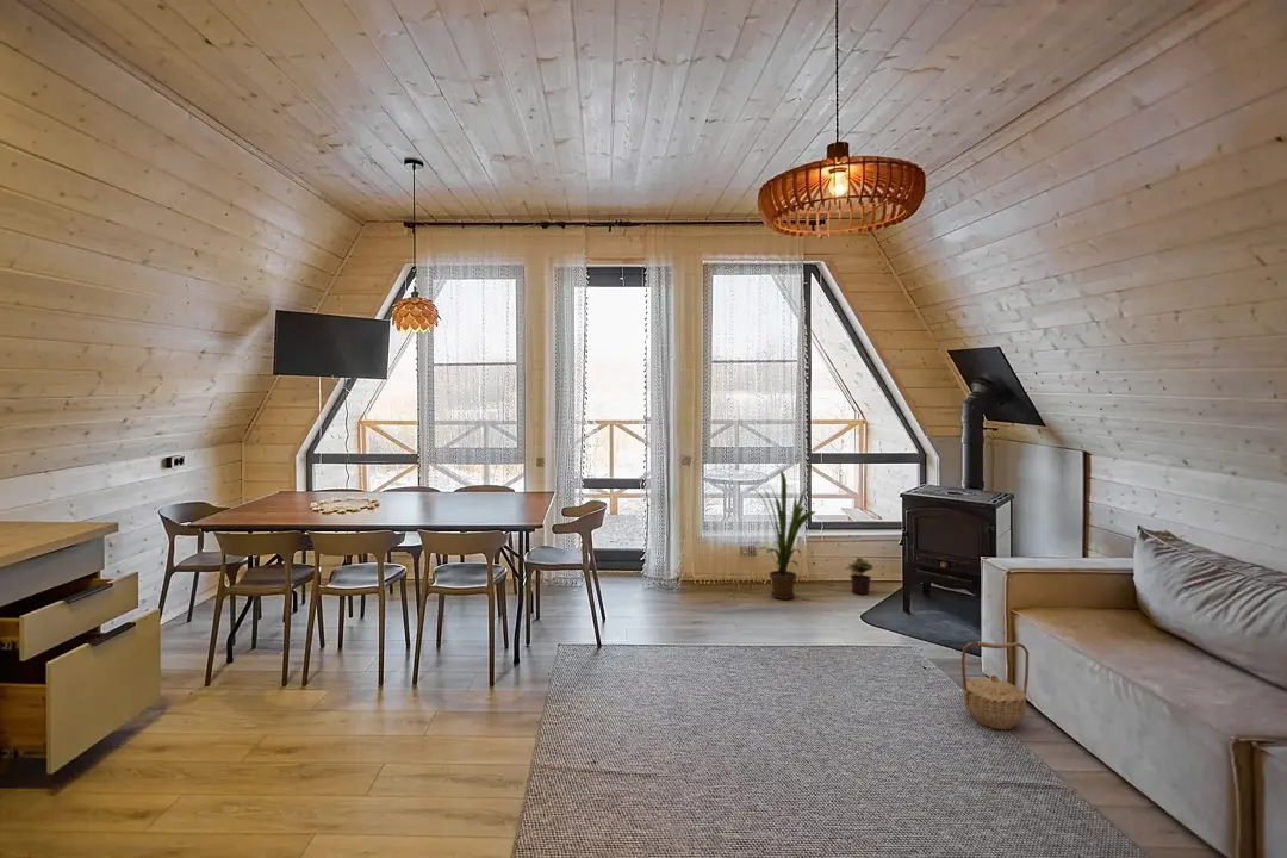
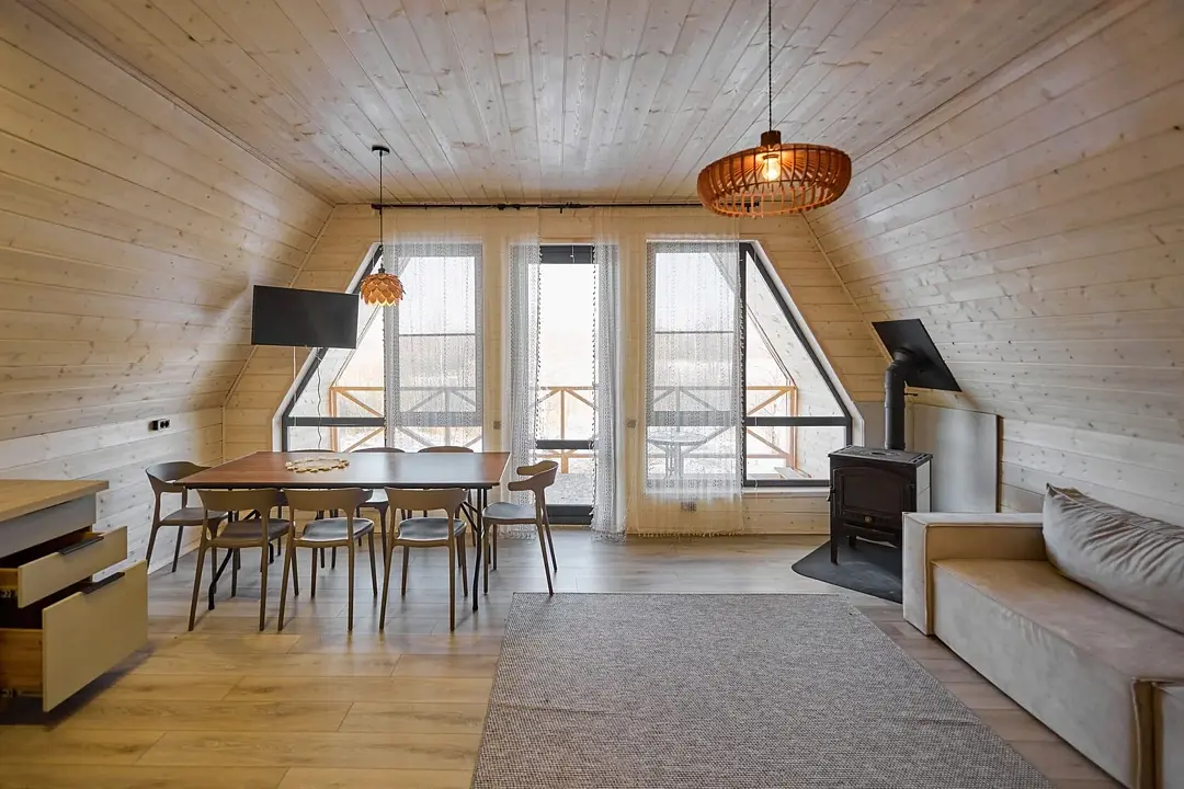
- house plant [746,468,817,601]
- potted plant [845,557,875,596]
- basket [960,640,1030,730]
